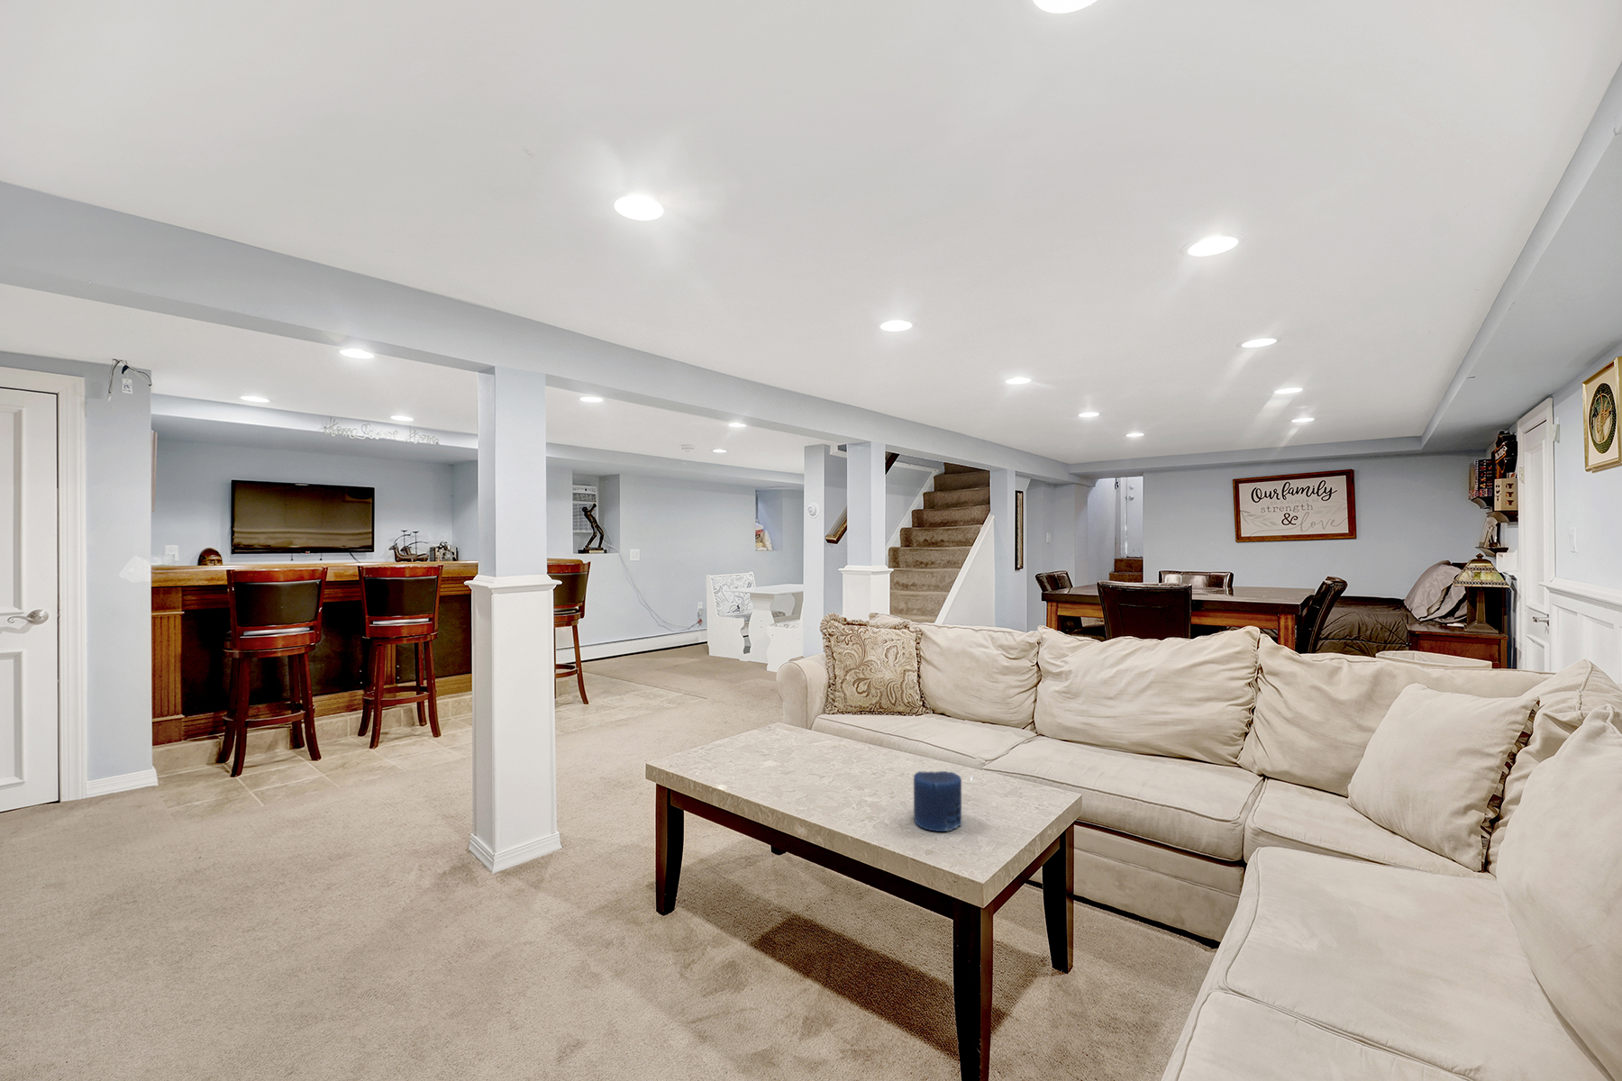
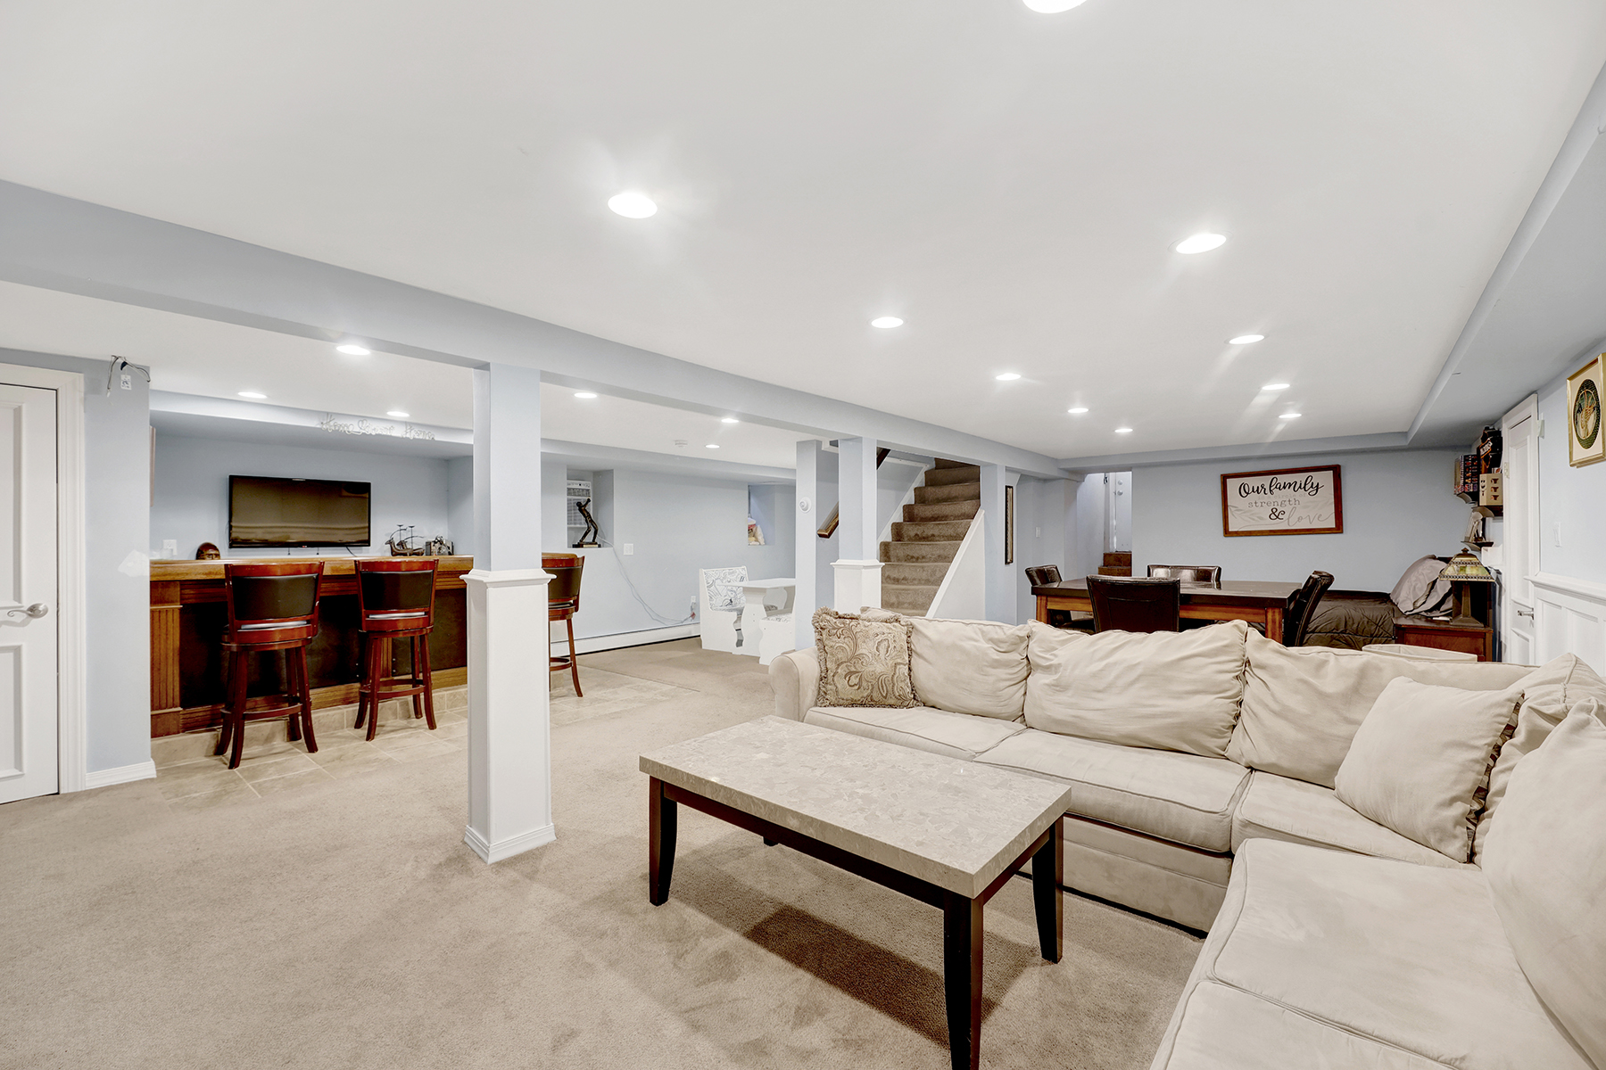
- candle [912,770,962,832]
